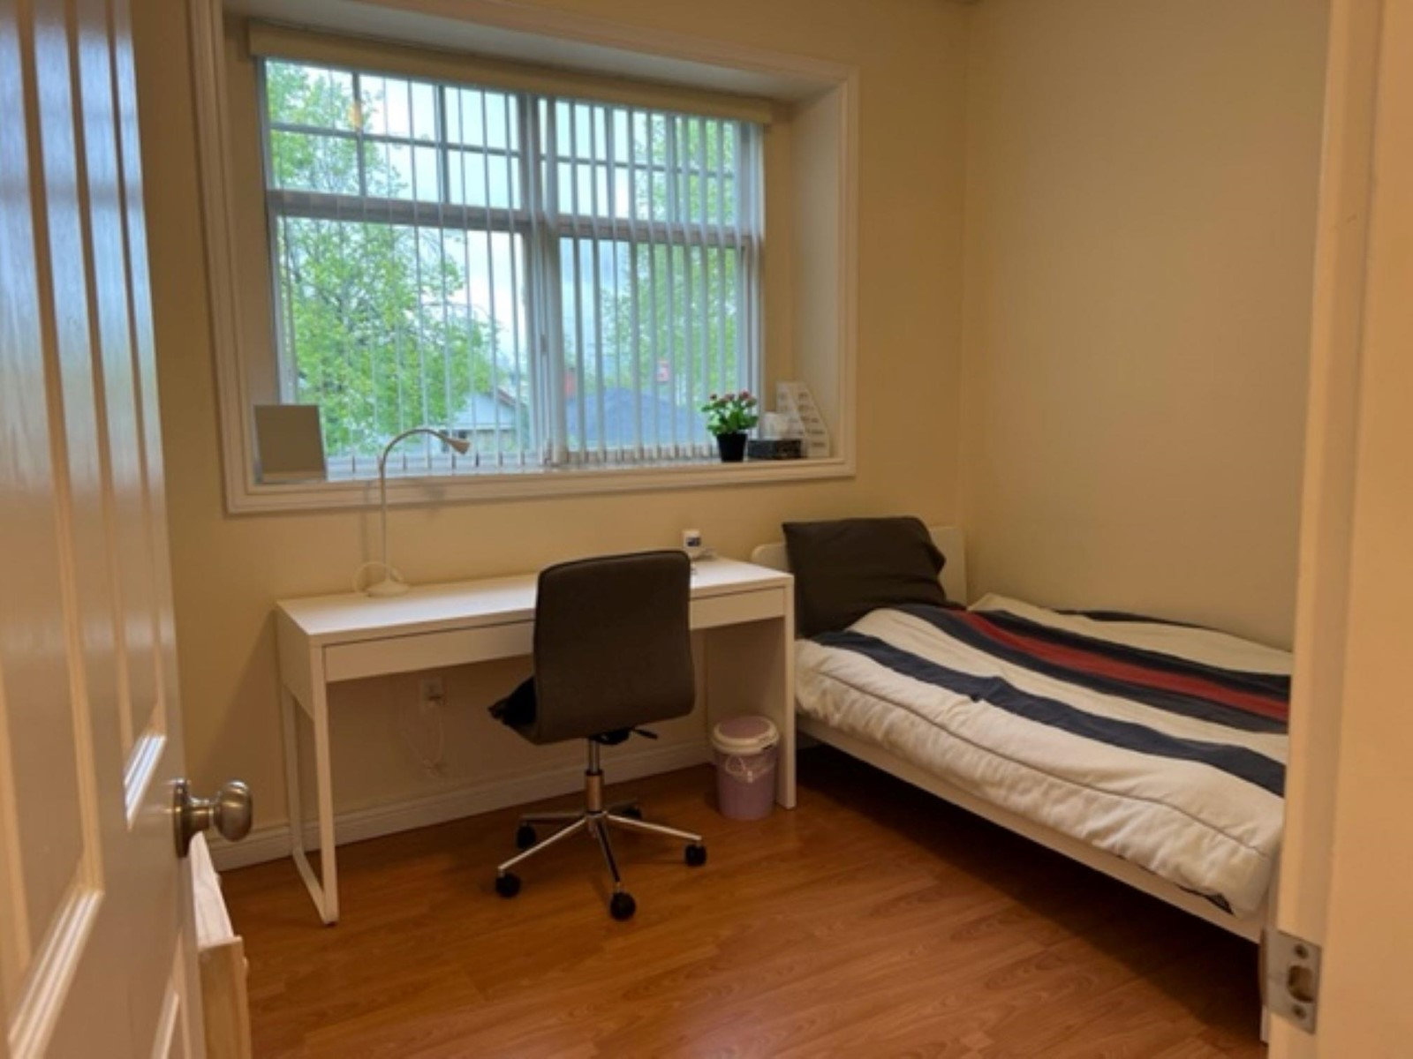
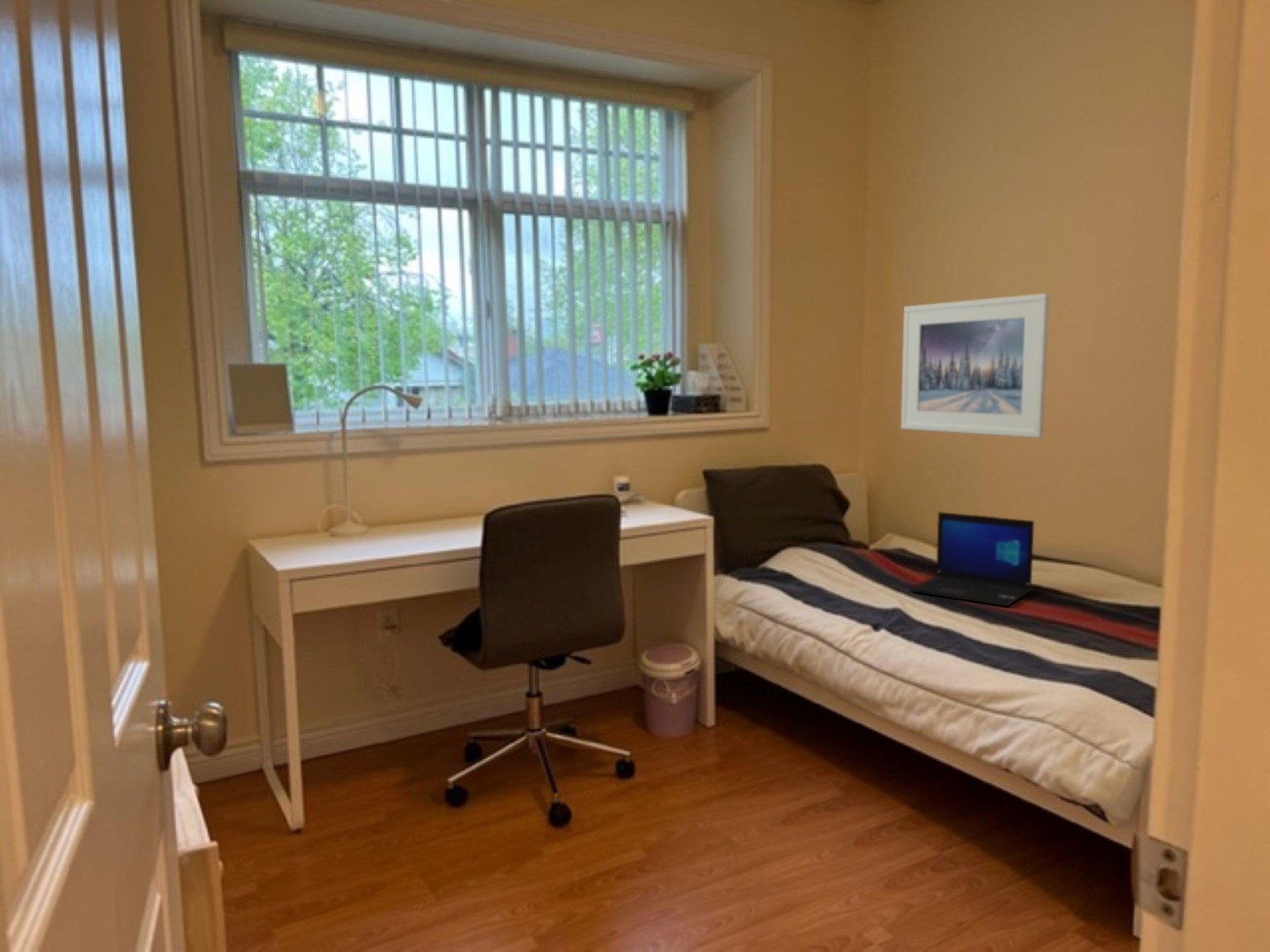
+ laptop [909,511,1035,607]
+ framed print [900,293,1050,439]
